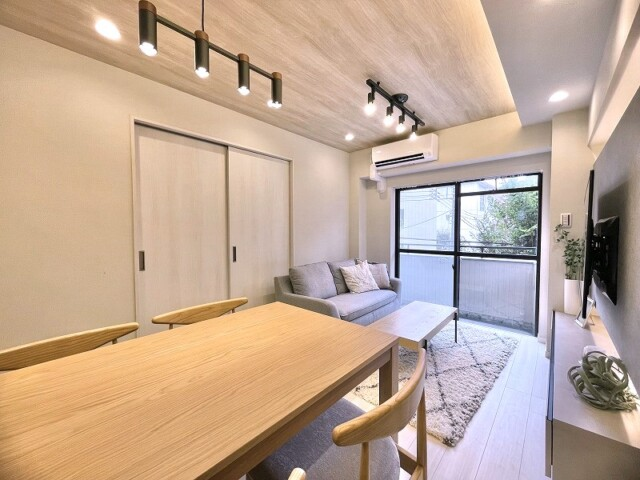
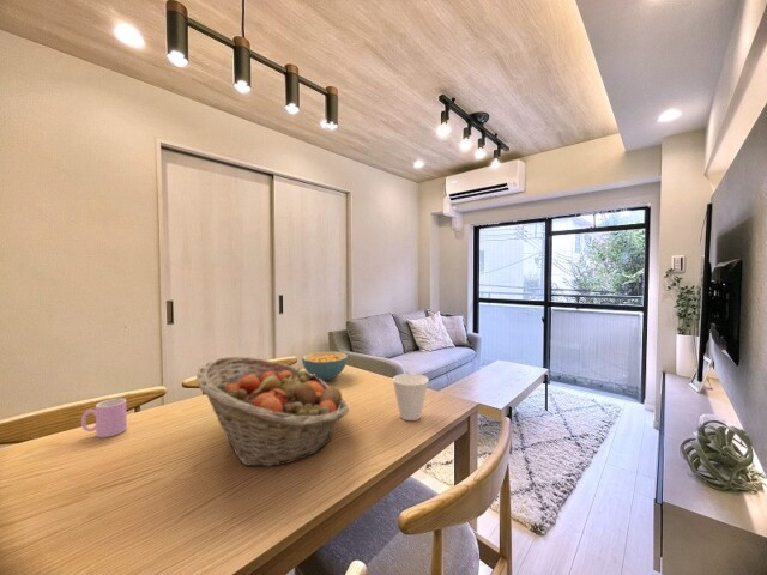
+ cup [392,373,430,422]
+ cereal bowl [301,350,349,381]
+ cup [80,398,128,438]
+ fruit basket [195,356,350,467]
